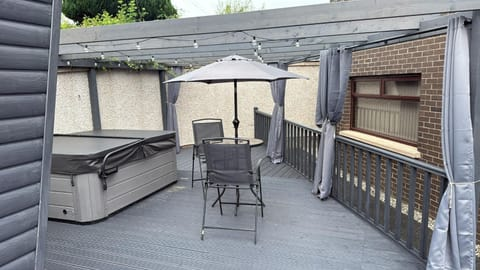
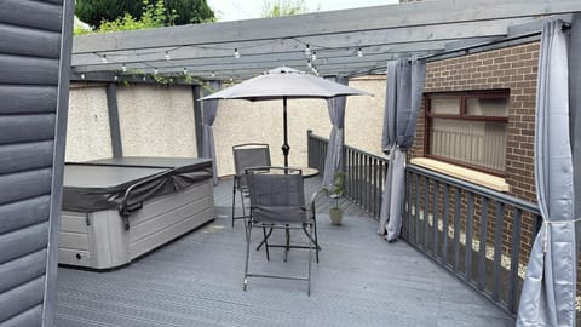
+ house plant [321,171,347,225]
